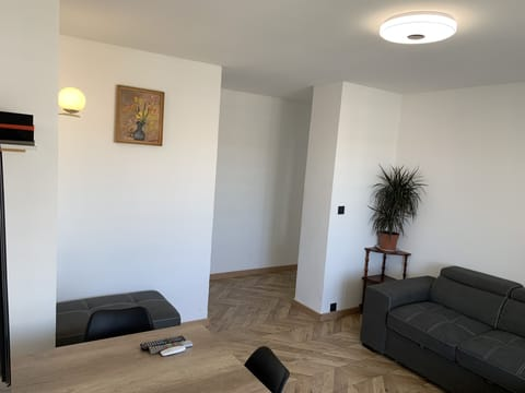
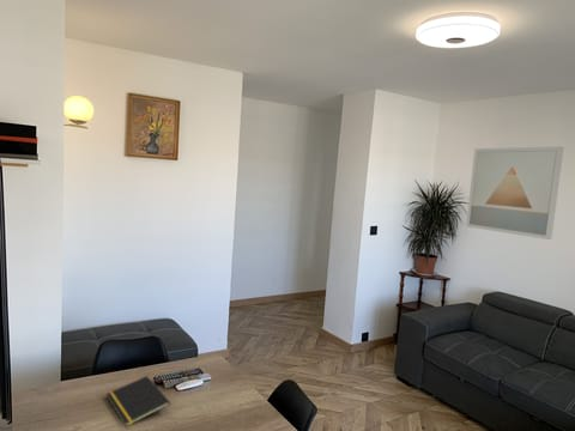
+ notepad [105,375,171,429]
+ wall art [465,146,565,241]
